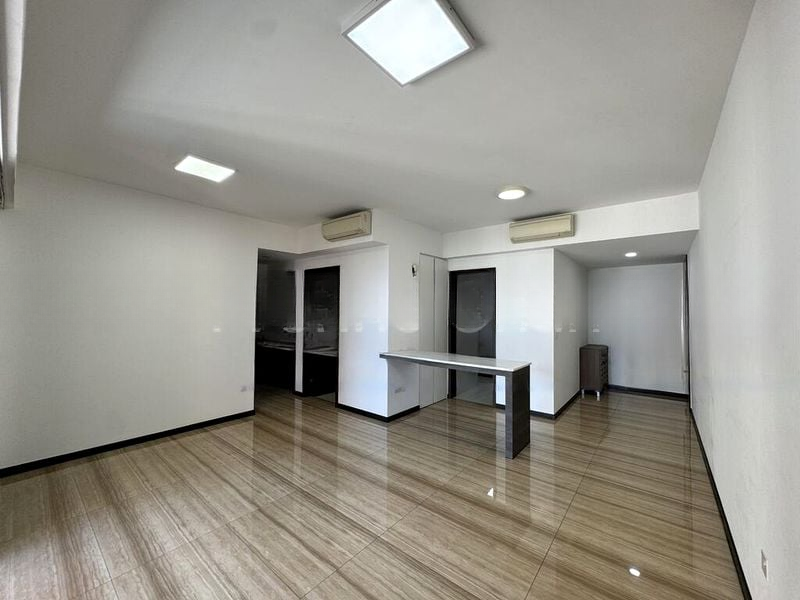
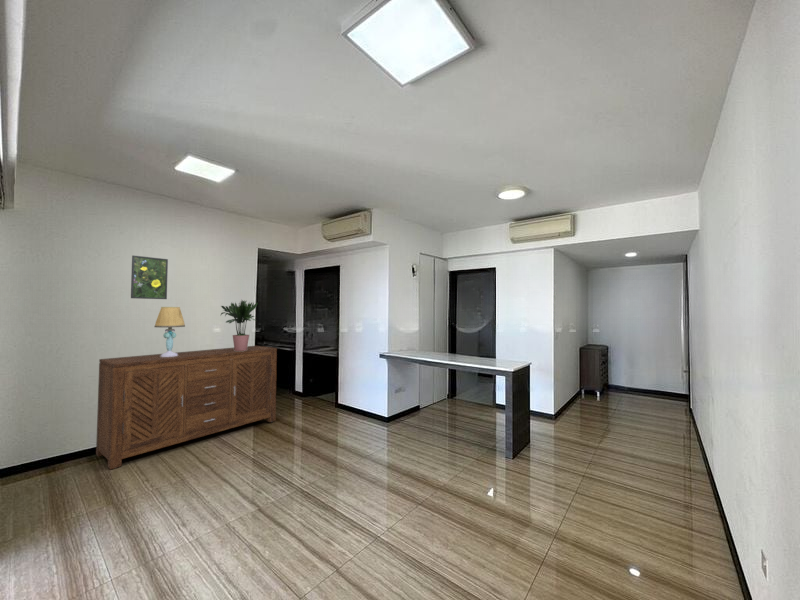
+ sideboard [95,345,278,470]
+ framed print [130,254,169,300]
+ table lamp [153,306,186,357]
+ potted plant [220,299,258,351]
